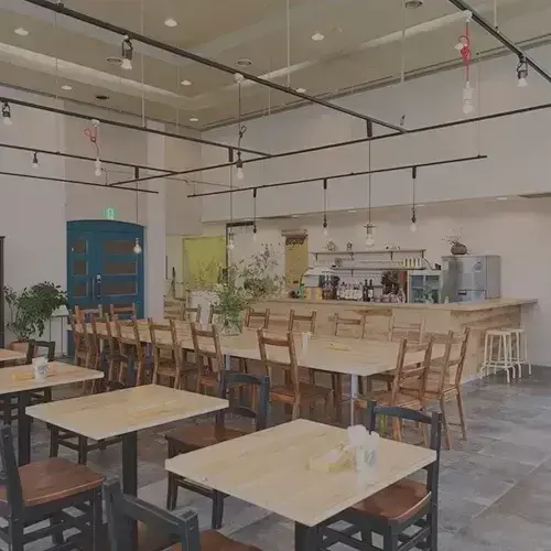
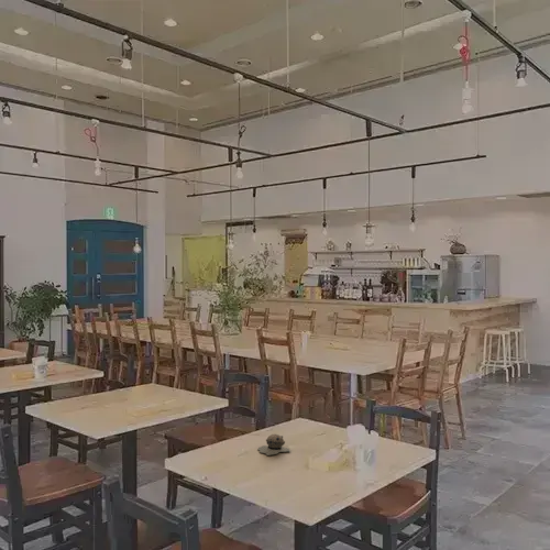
+ piggy bank [256,433,292,457]
